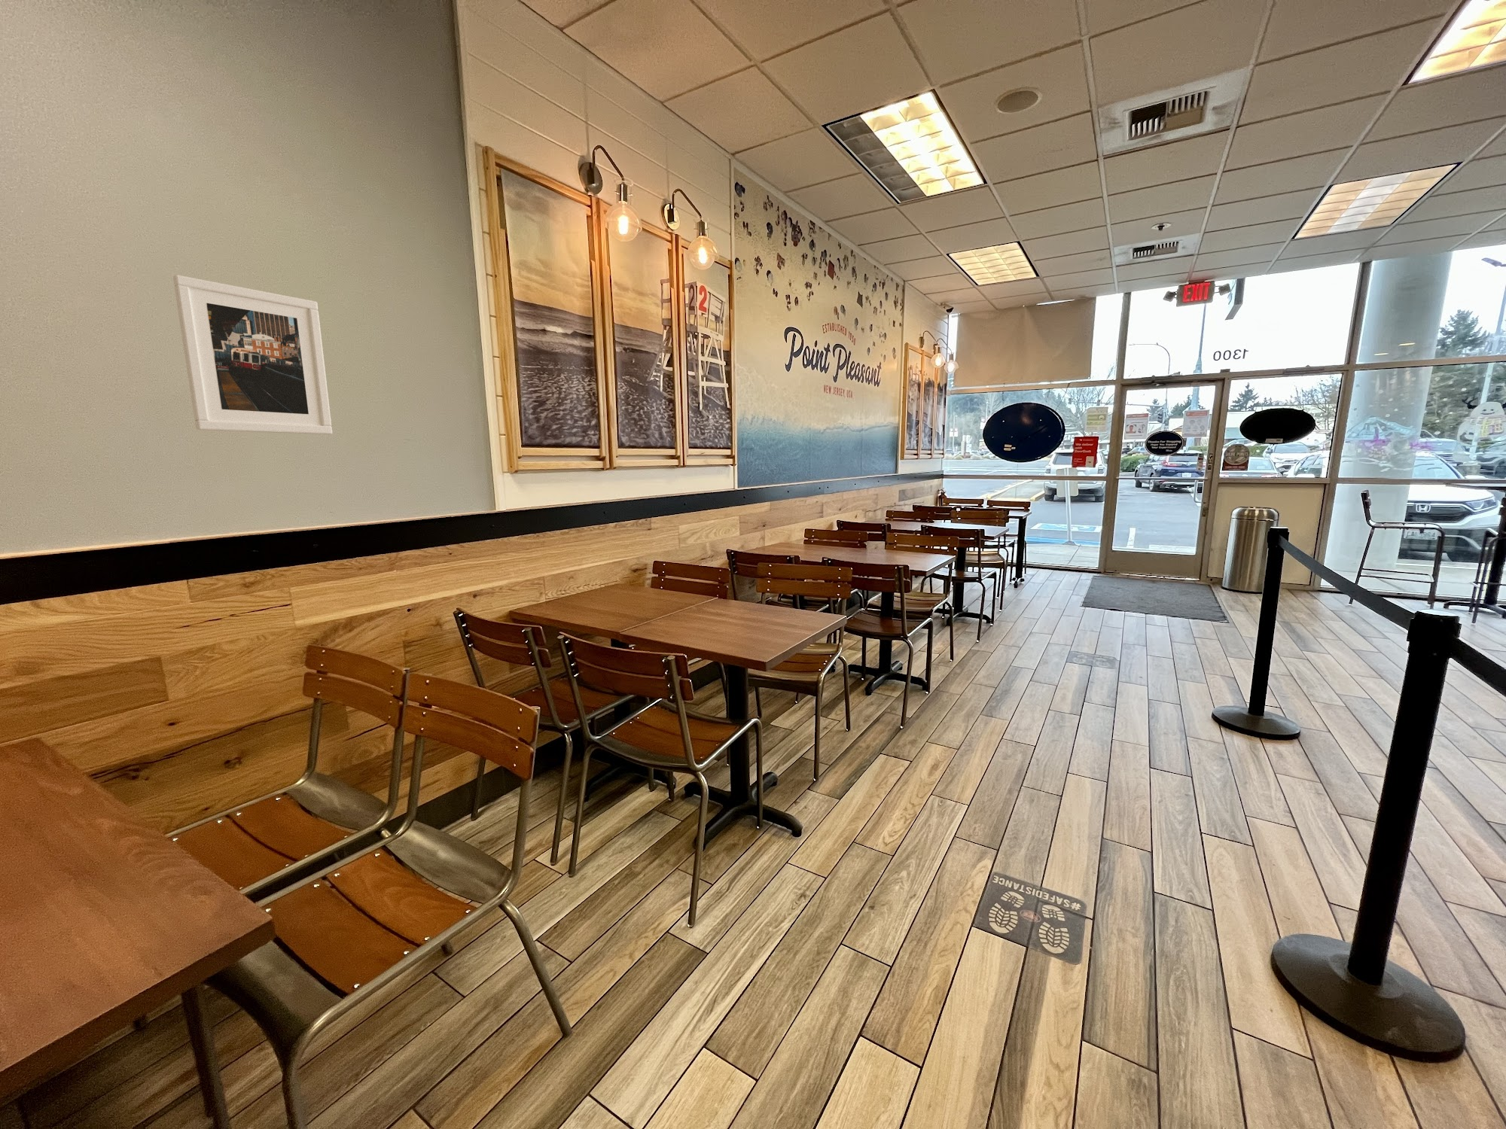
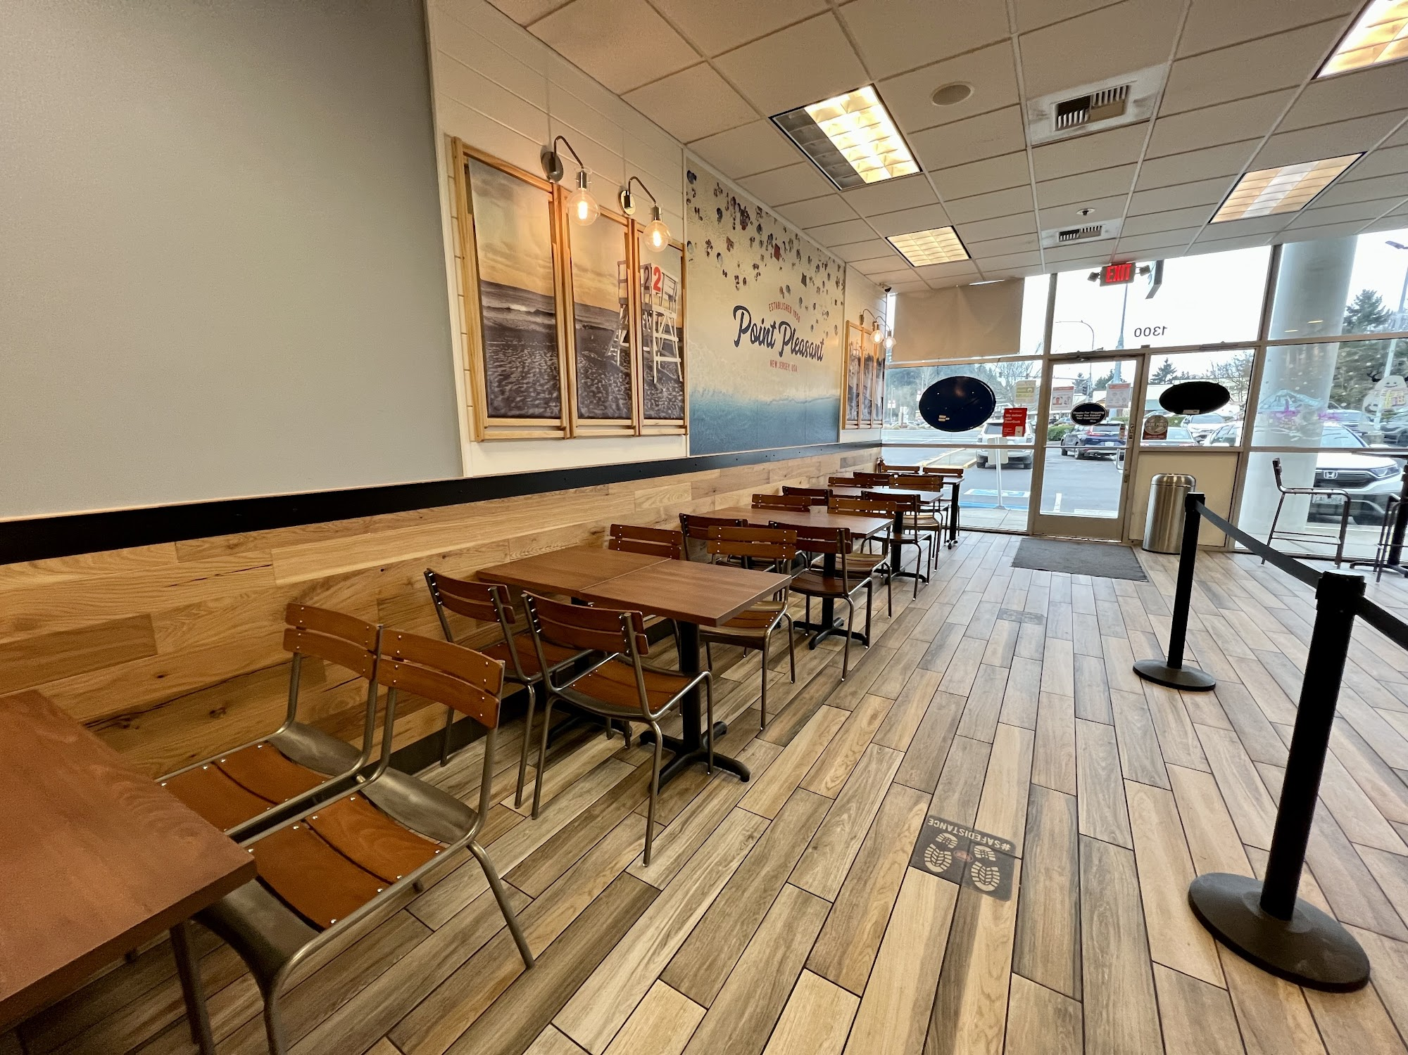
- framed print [172,274,333,435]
